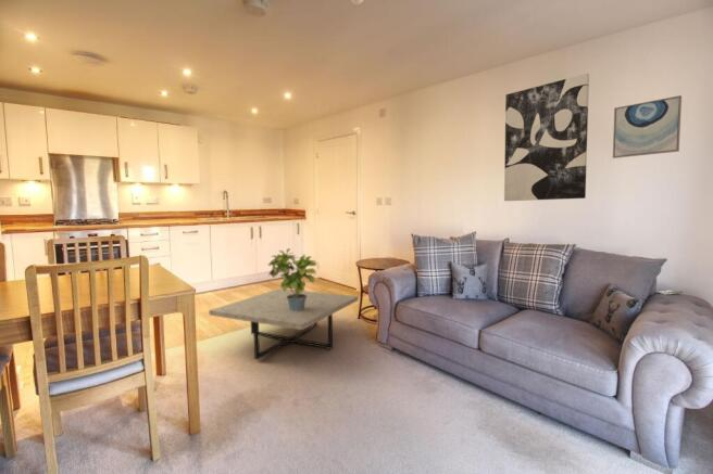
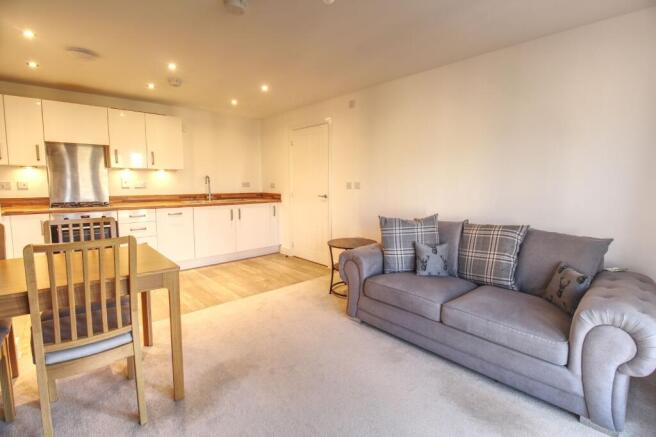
- wall art [503,73,590,202]
- wall art [612,94,683,159]
- coffee table [208,287,360,361]
- potted plant [266,247,318,311]
